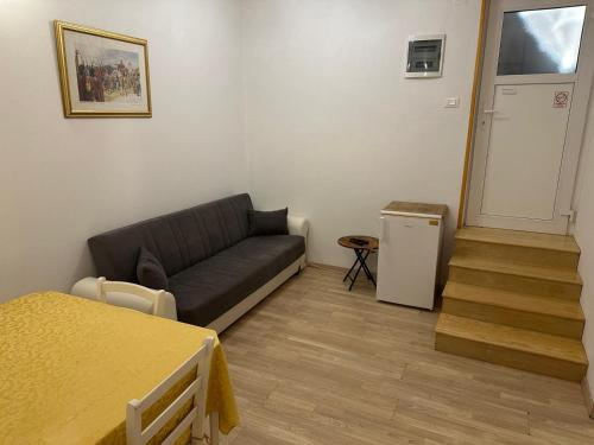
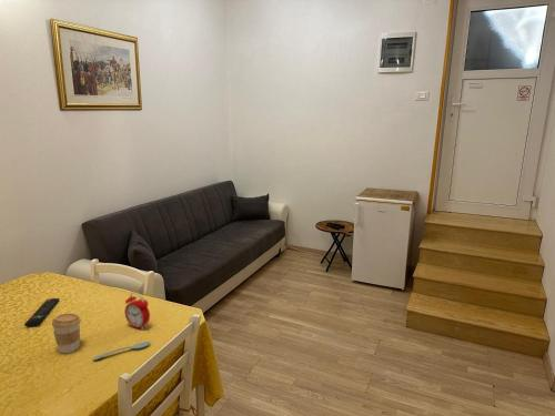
+ coffee cup [51,313,82,354]
+ remote control [23,297,61,327]
+ spoon [92,341,151,362]
+ alarm clock [123,292,151,331]
